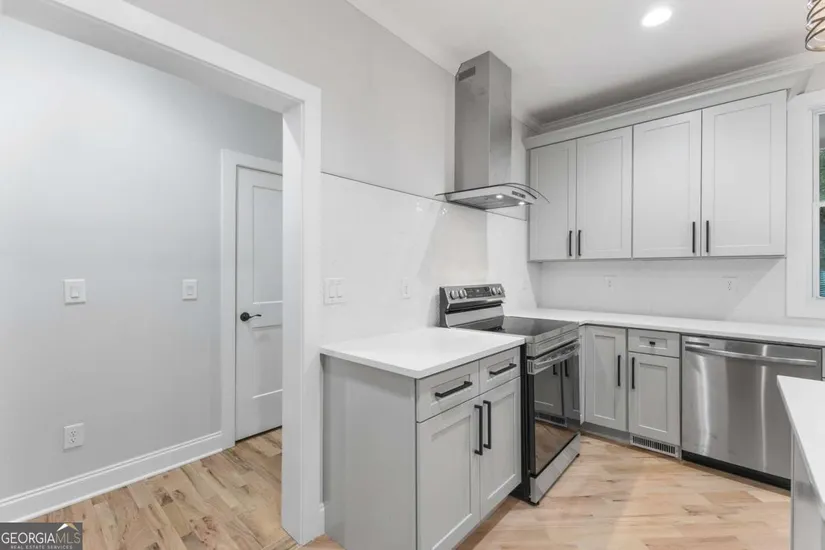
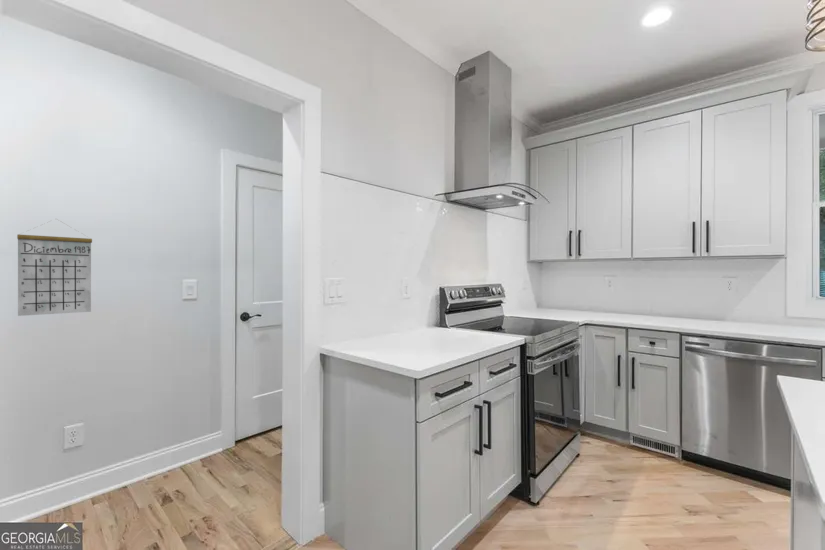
+ calendar [16,218,93,317]
